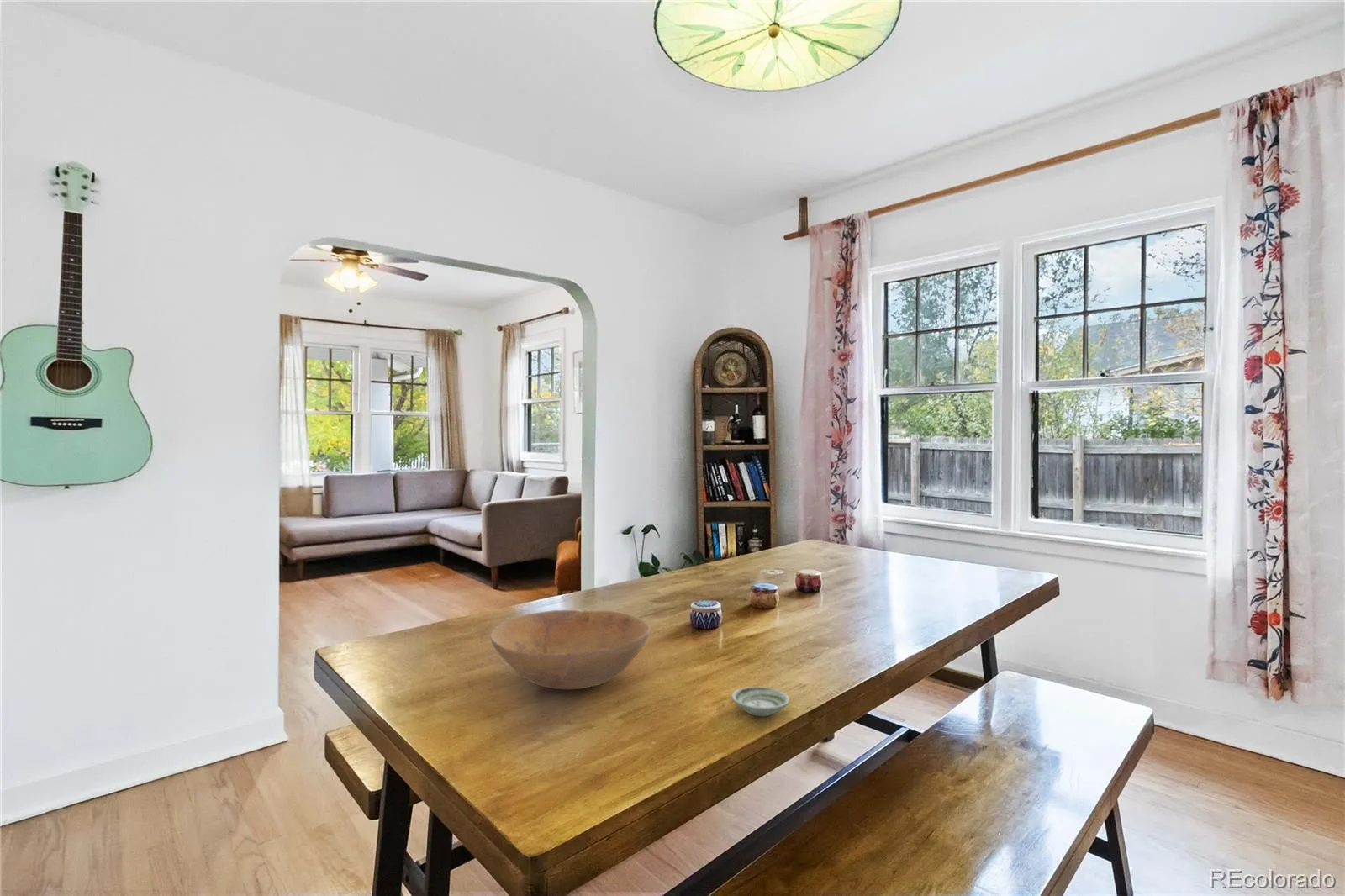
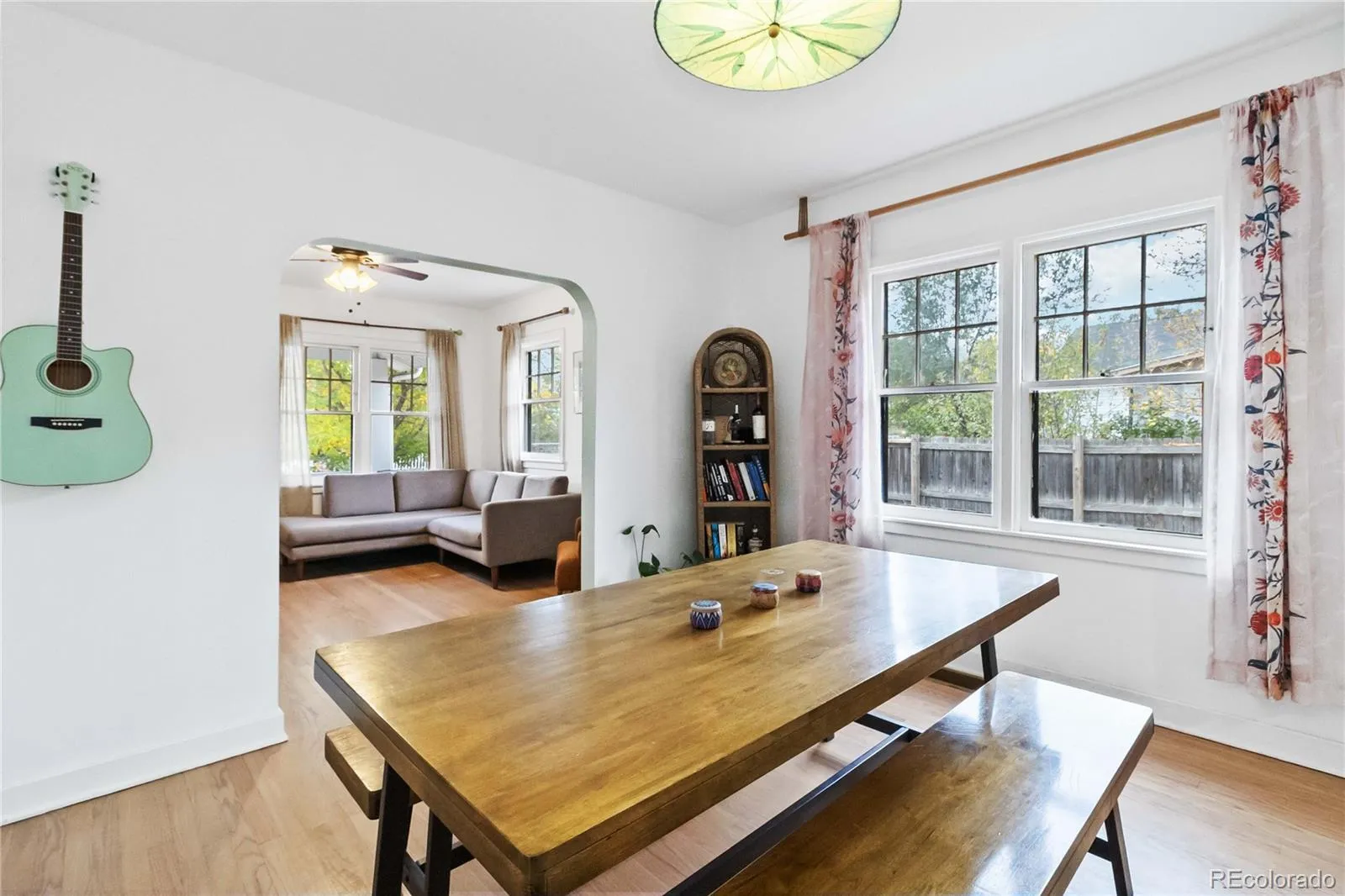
- bowl [489,609,651,690]
- saucer [731,686,790,717]
